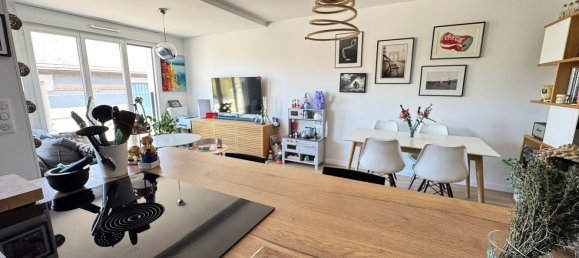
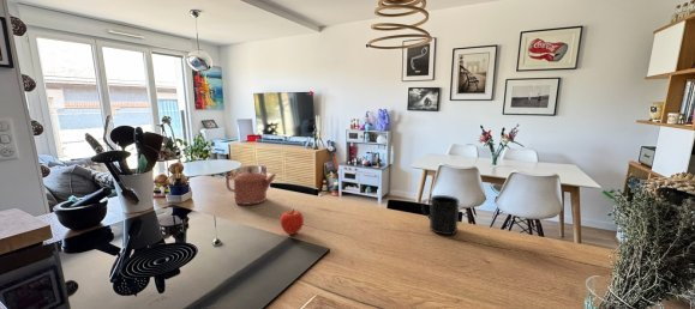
+ teapot [224,165,277,206]
+ mug [420,194,461,236]
+ fruit [280,208,305,236]
